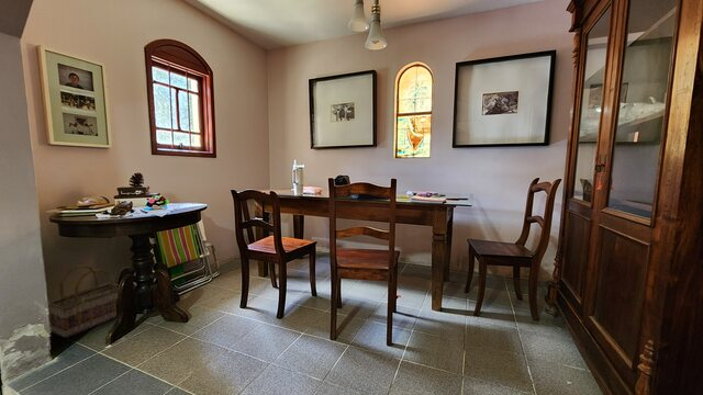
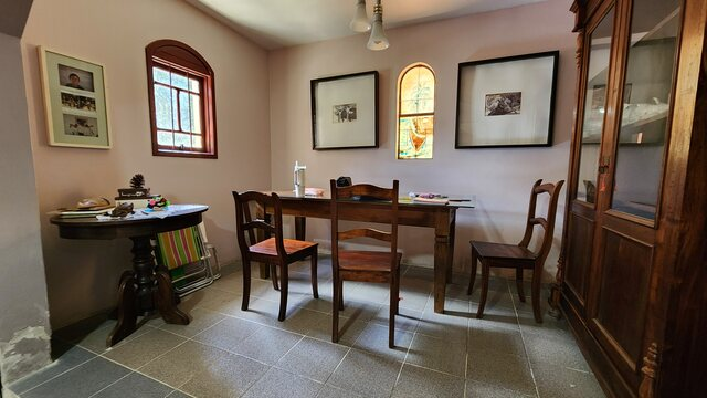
- basket [47,264,119,339]
